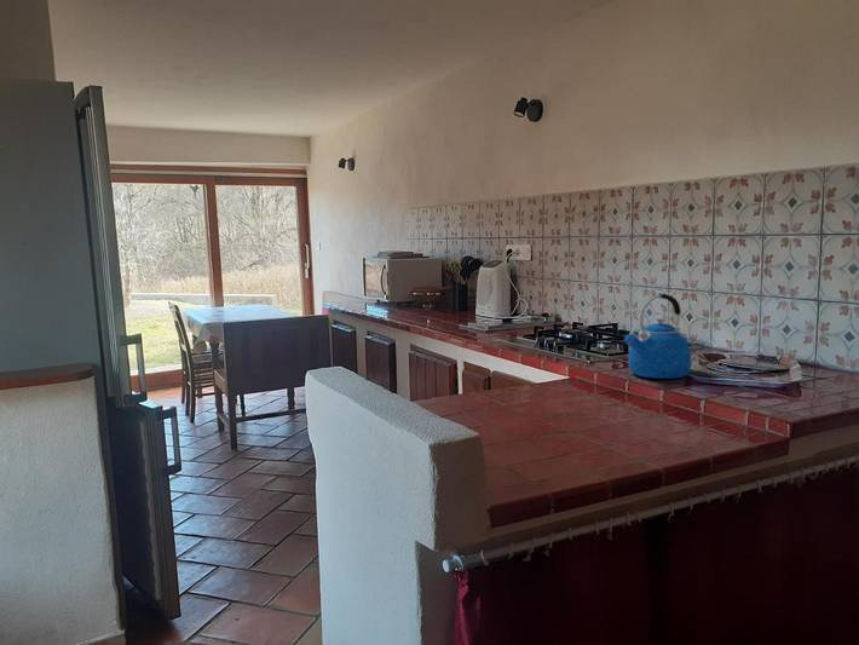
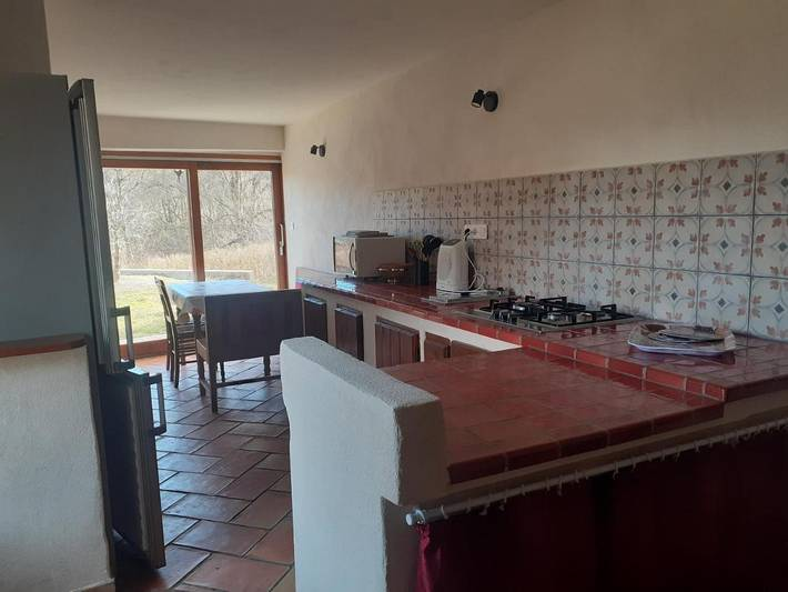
- kettle [623,293,692,380]
